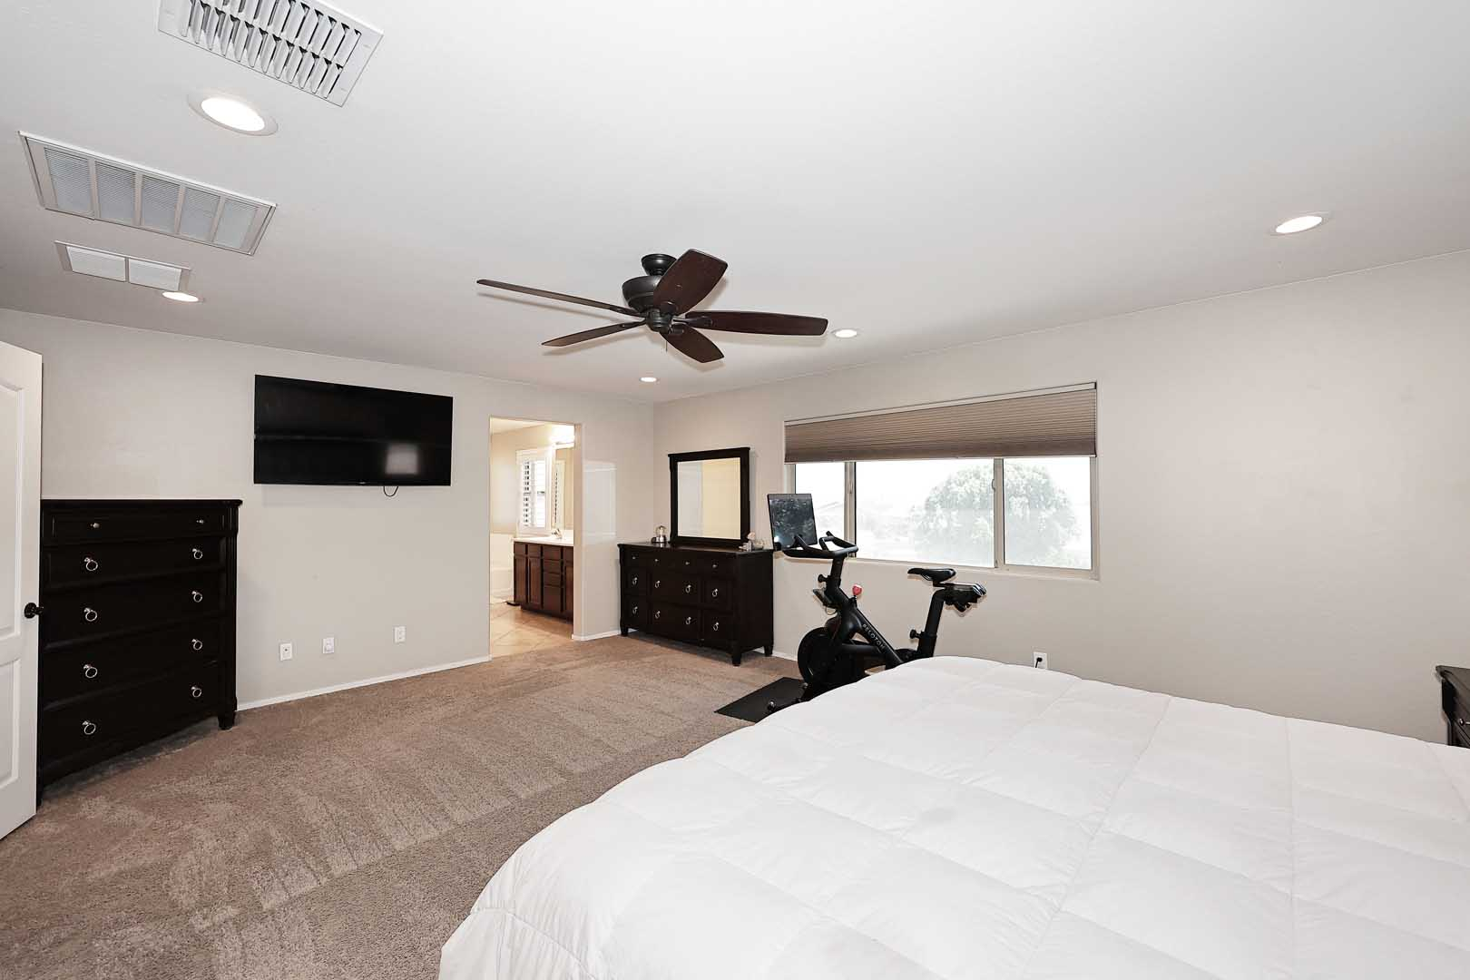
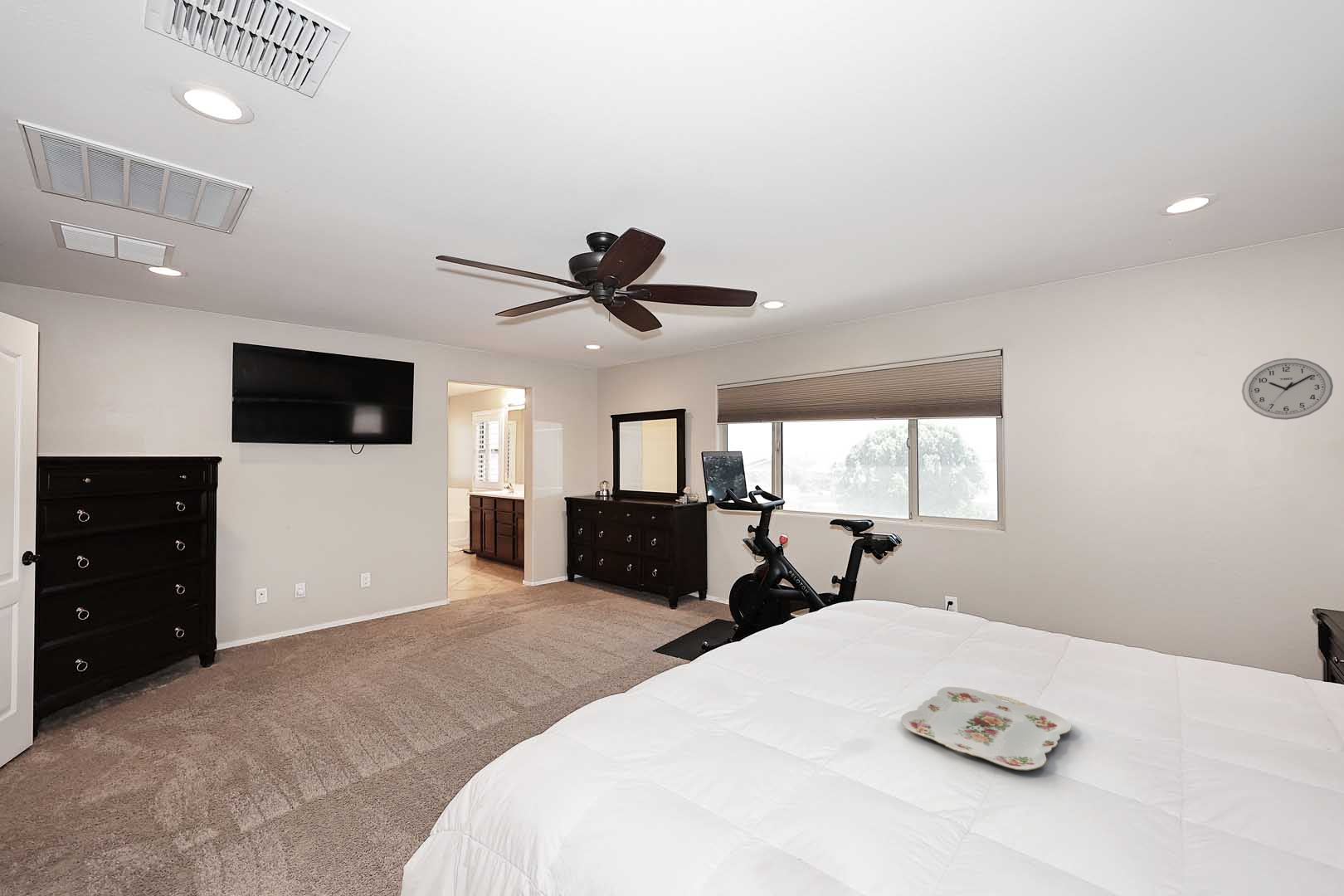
+ wall clock [1241,358,1334,421]
+ serving tray [900,686,1073,772]
